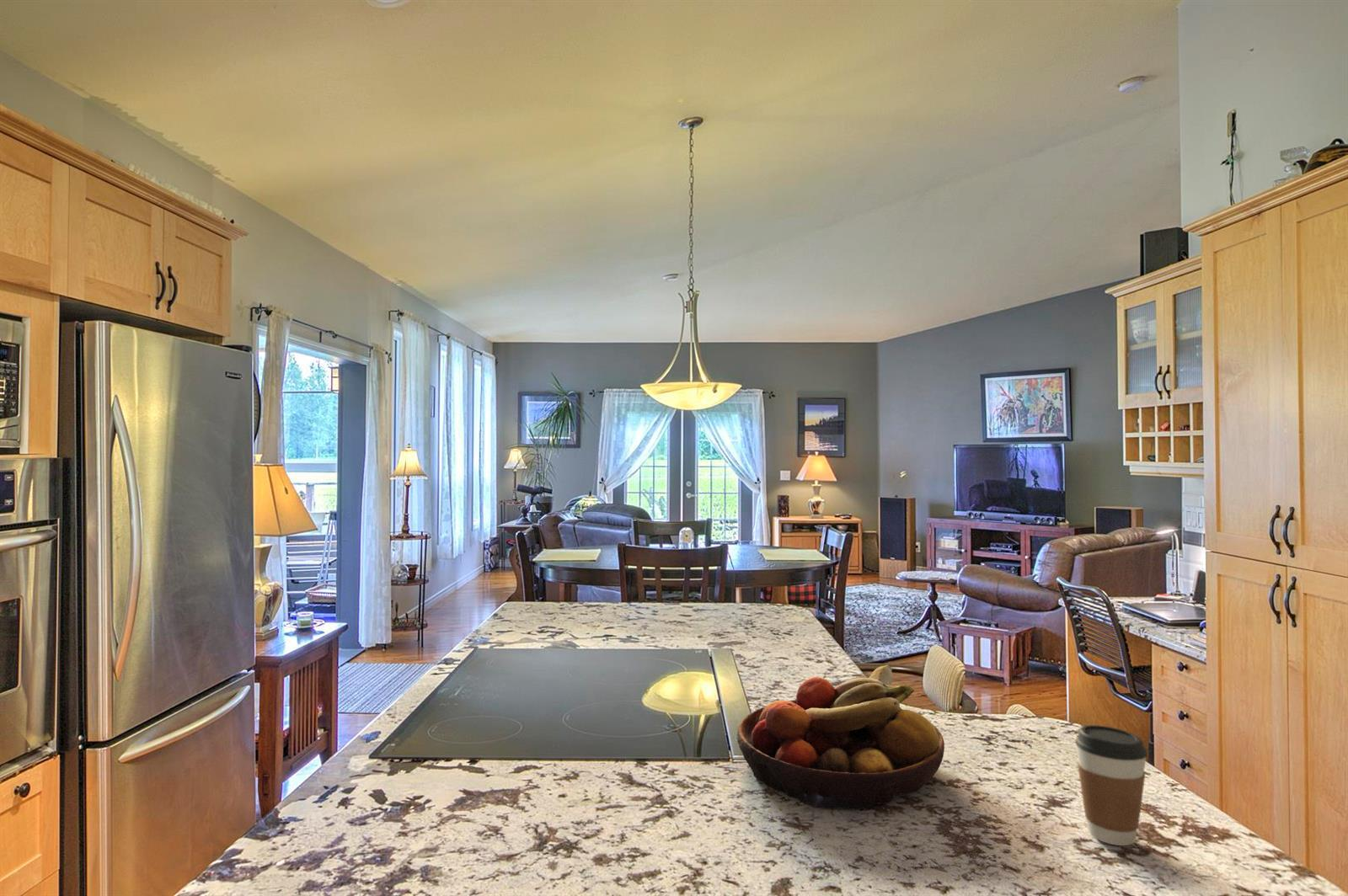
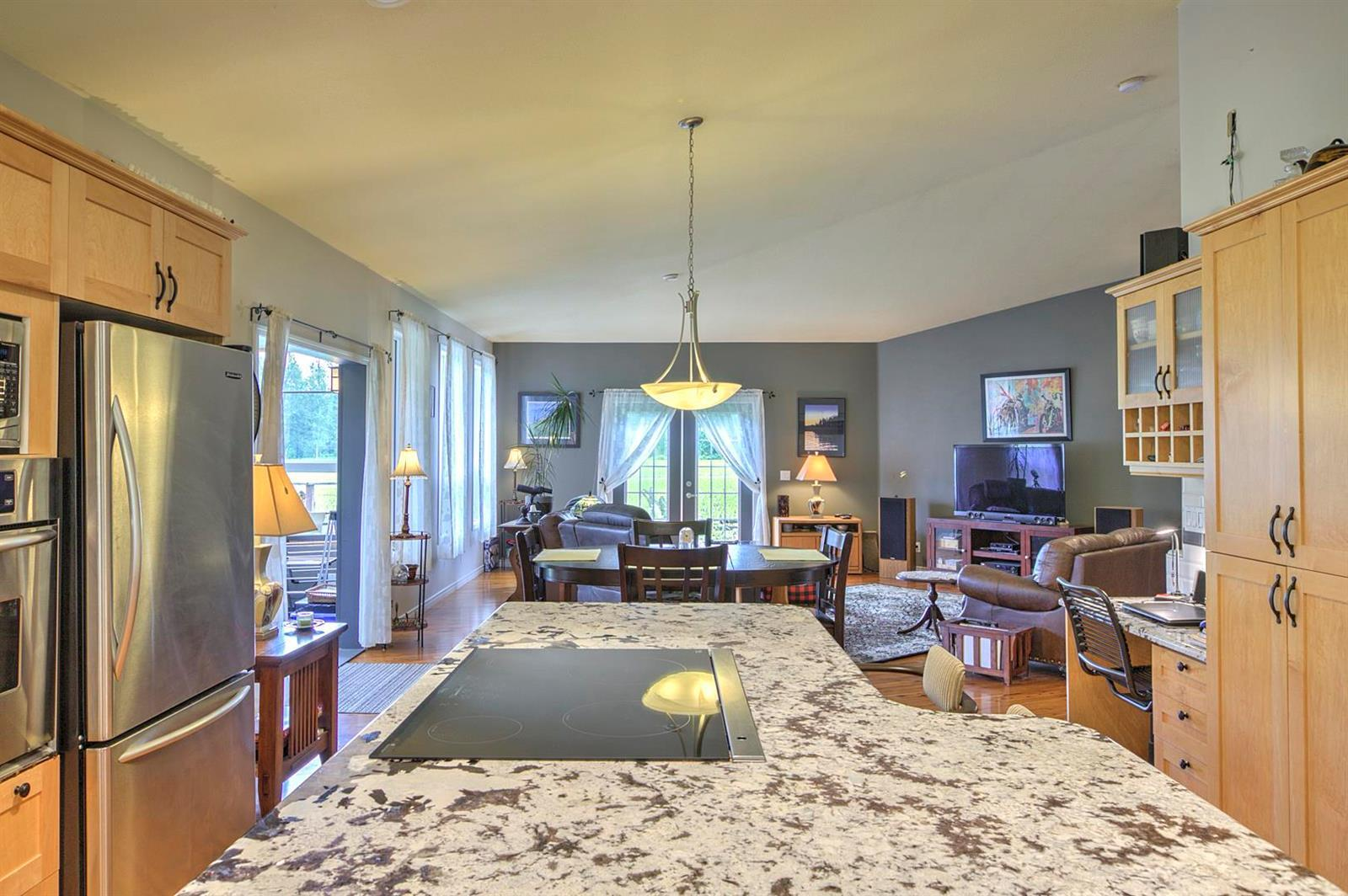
- coffee cup [1074,724,1148,846]
- fruit bowl [736,664,945,810]
